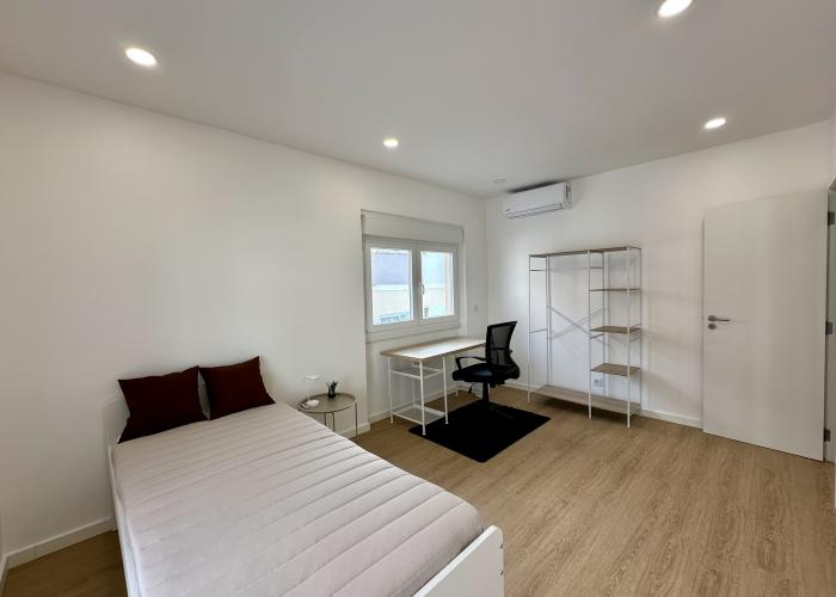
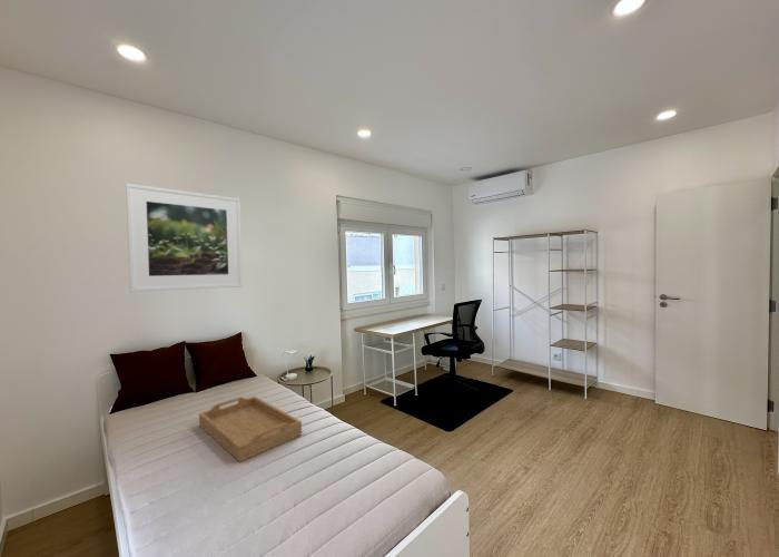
+ serving tray [198,395,303,463]
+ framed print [125,183,244,293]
